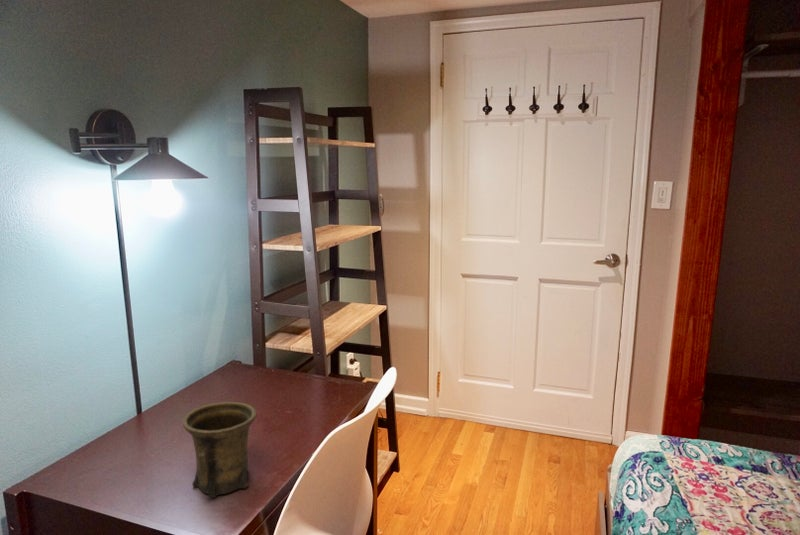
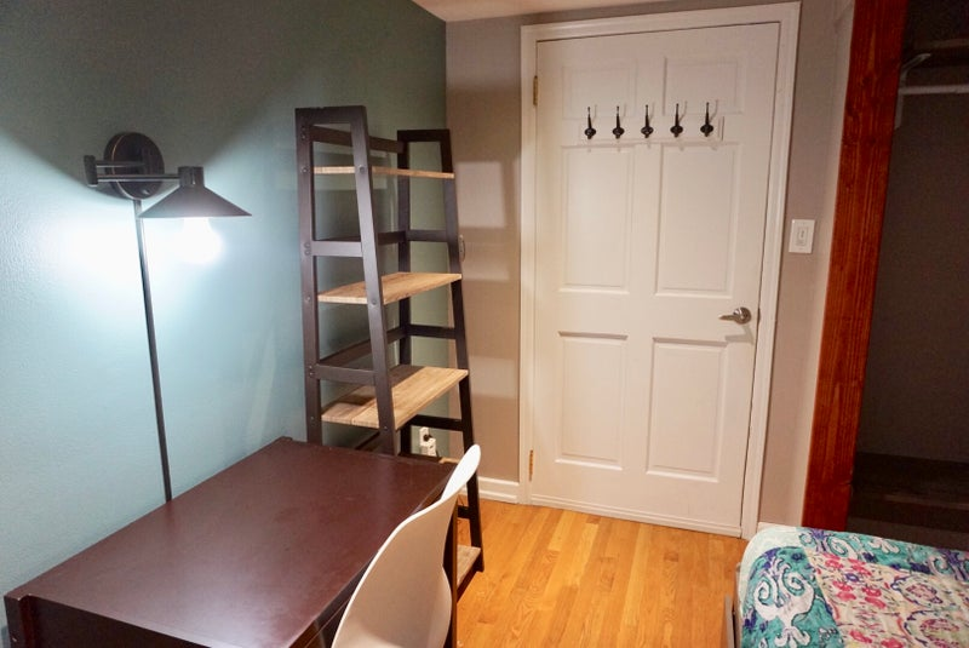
- mug [181,401,257,498]
